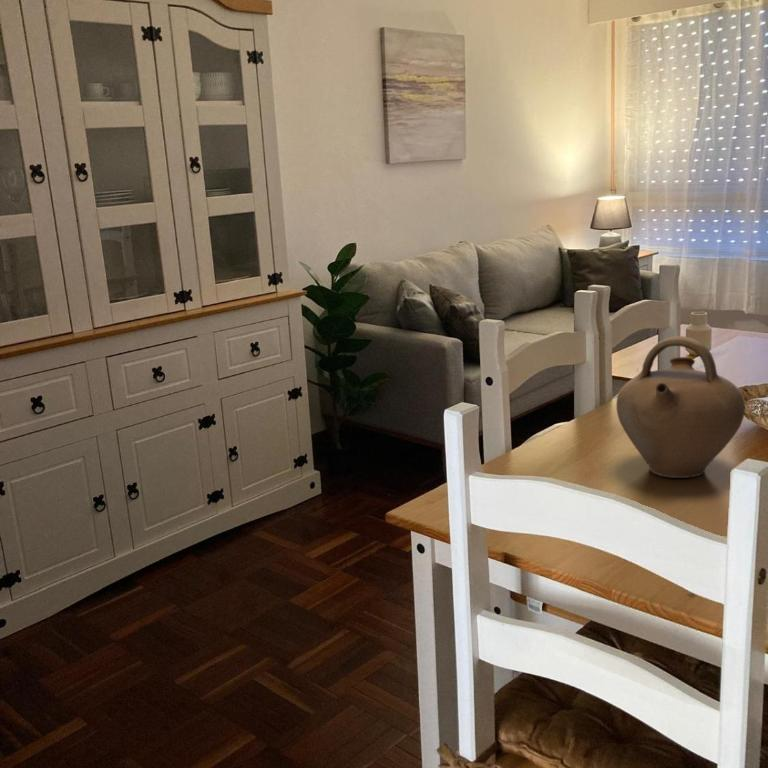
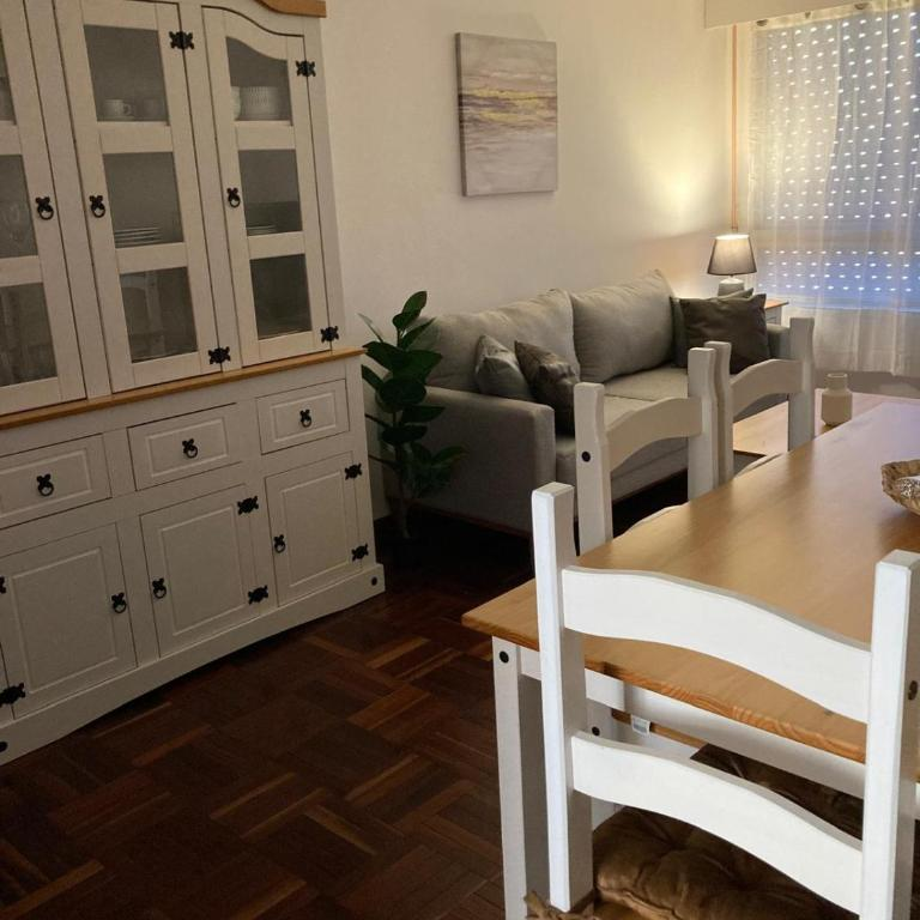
- jug [615,335,746,479]
